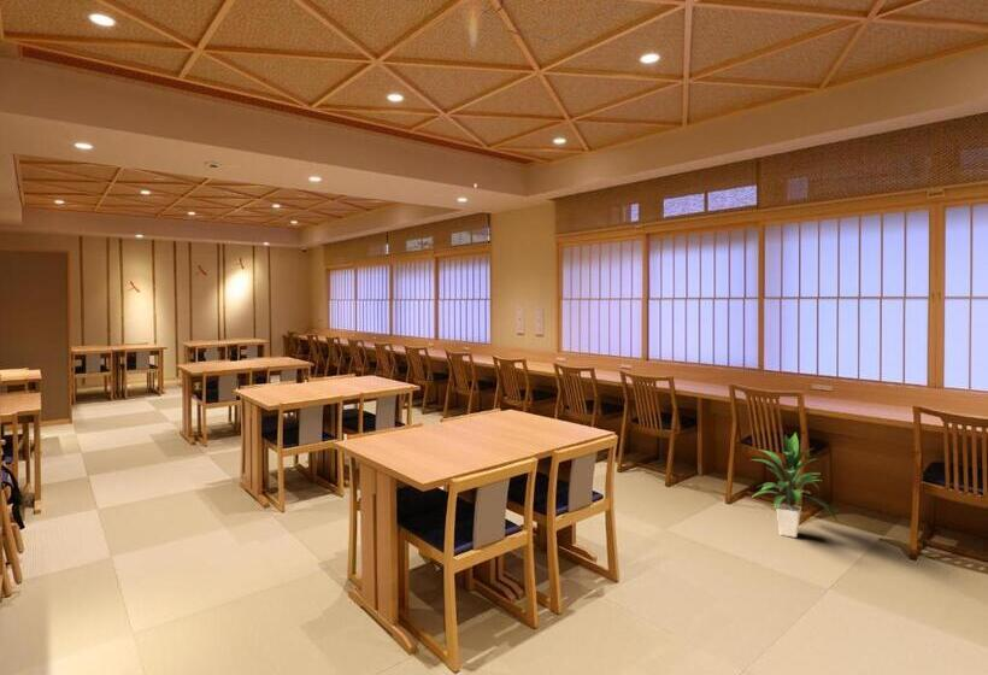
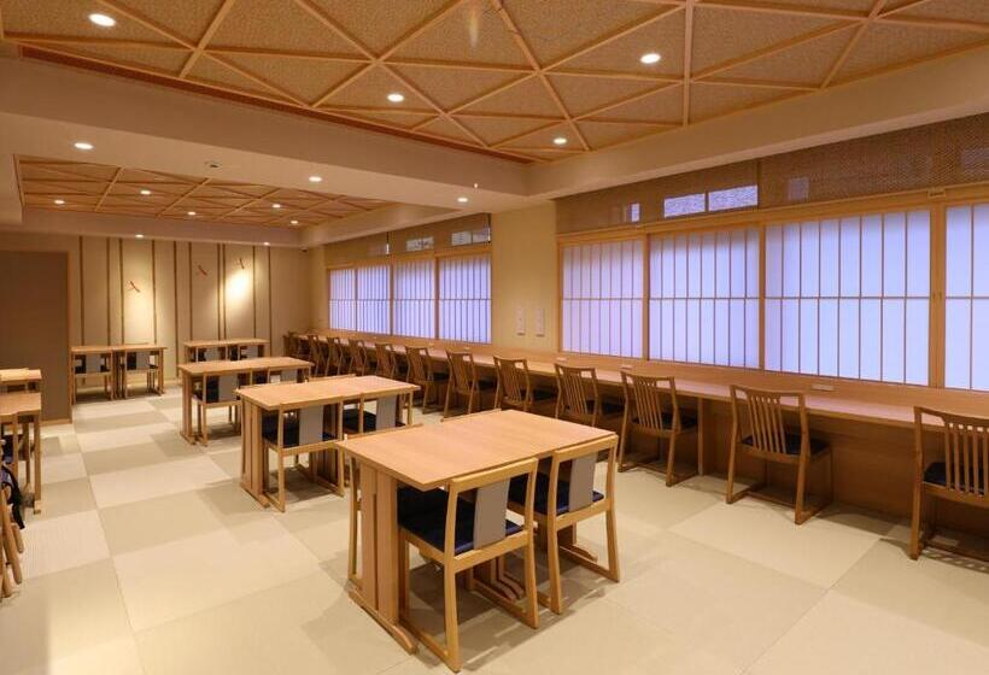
- indoor plant [749,432,839,539]
